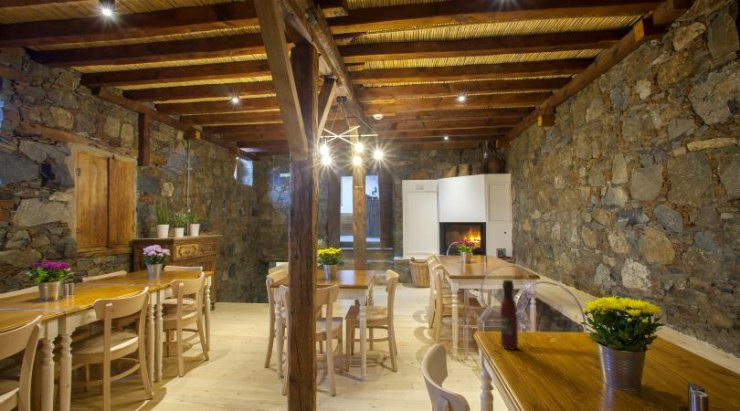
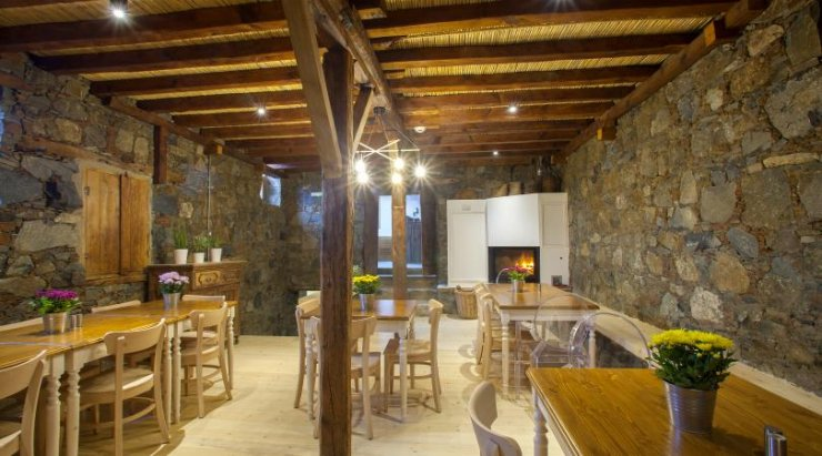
- wine bottle [499,279,519,351]
